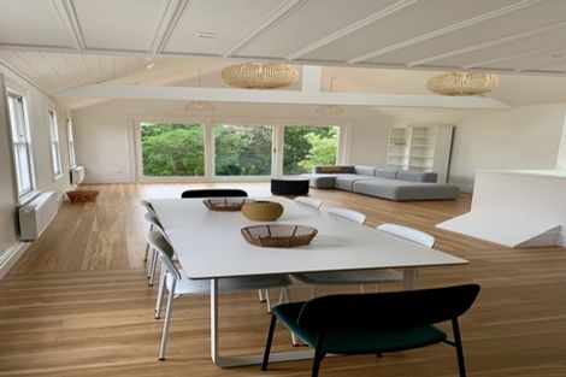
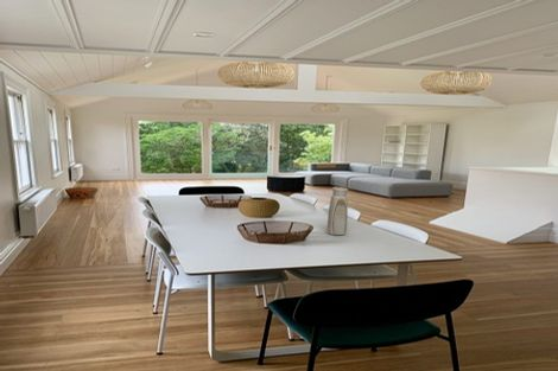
+ vase [326,186,349,236]
